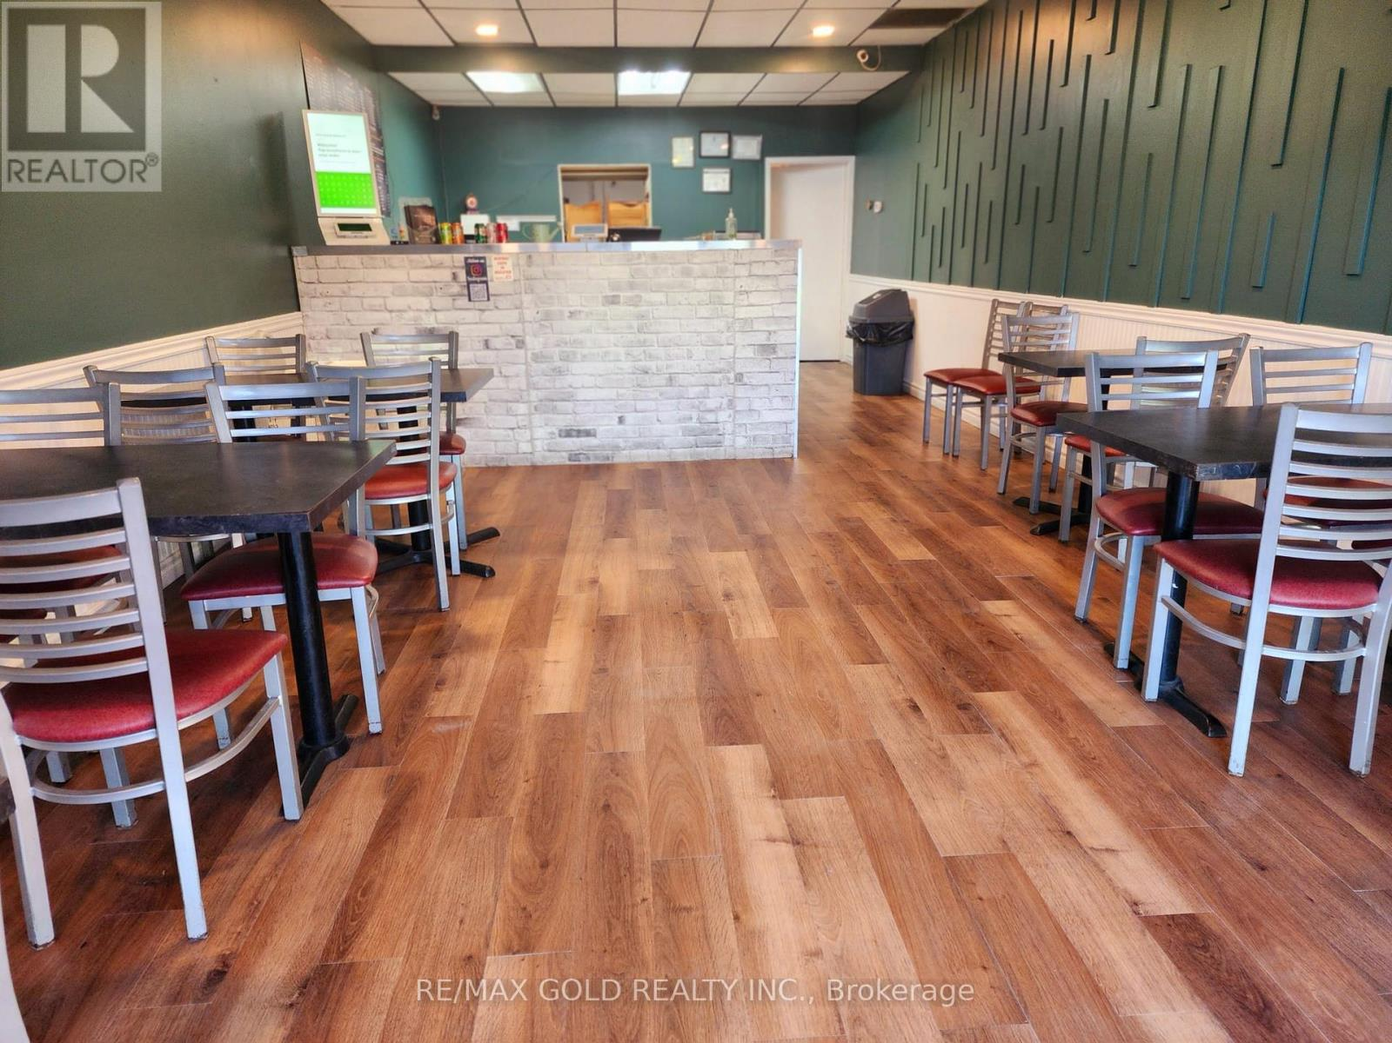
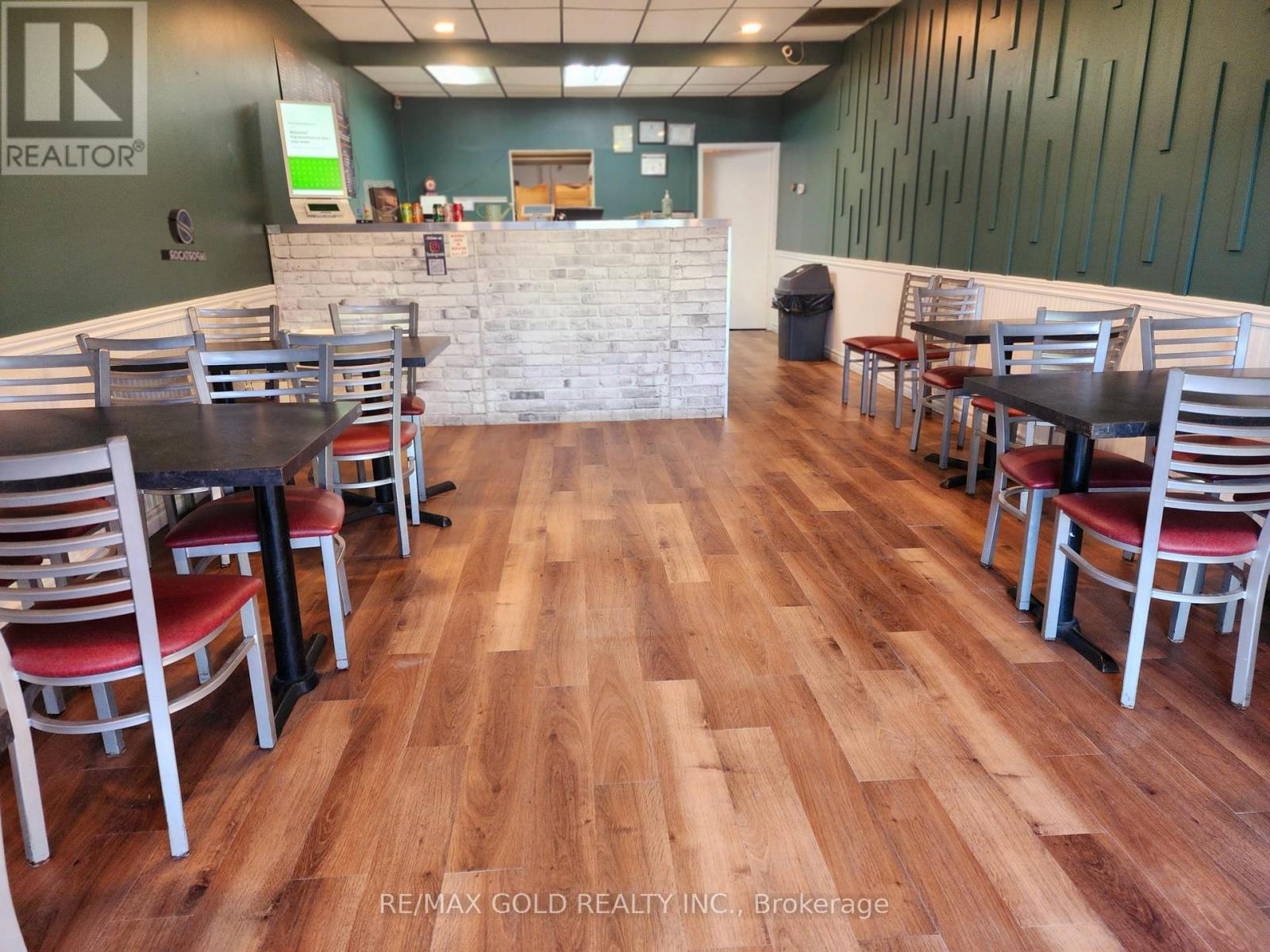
+ logo [160,207,207,263]
